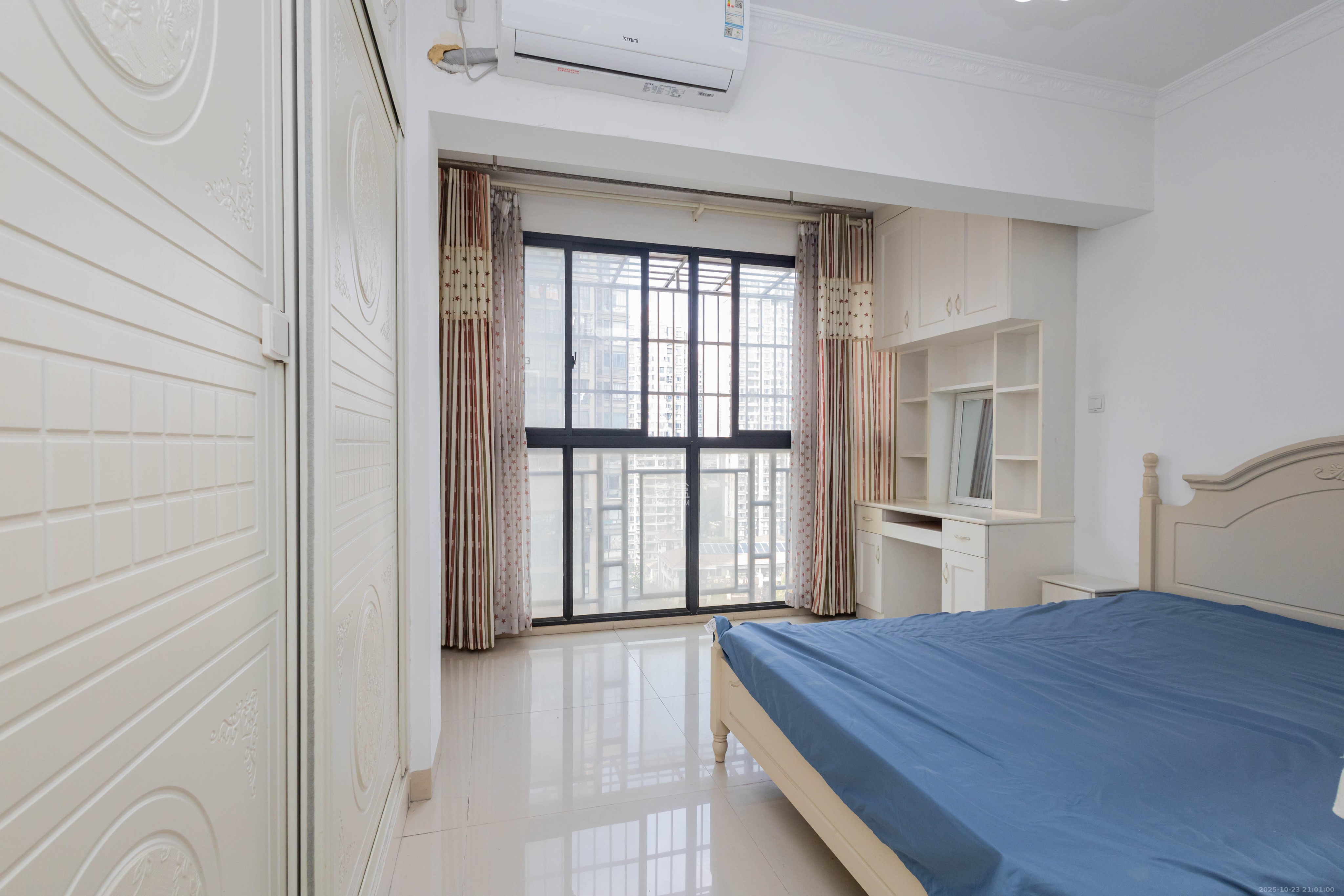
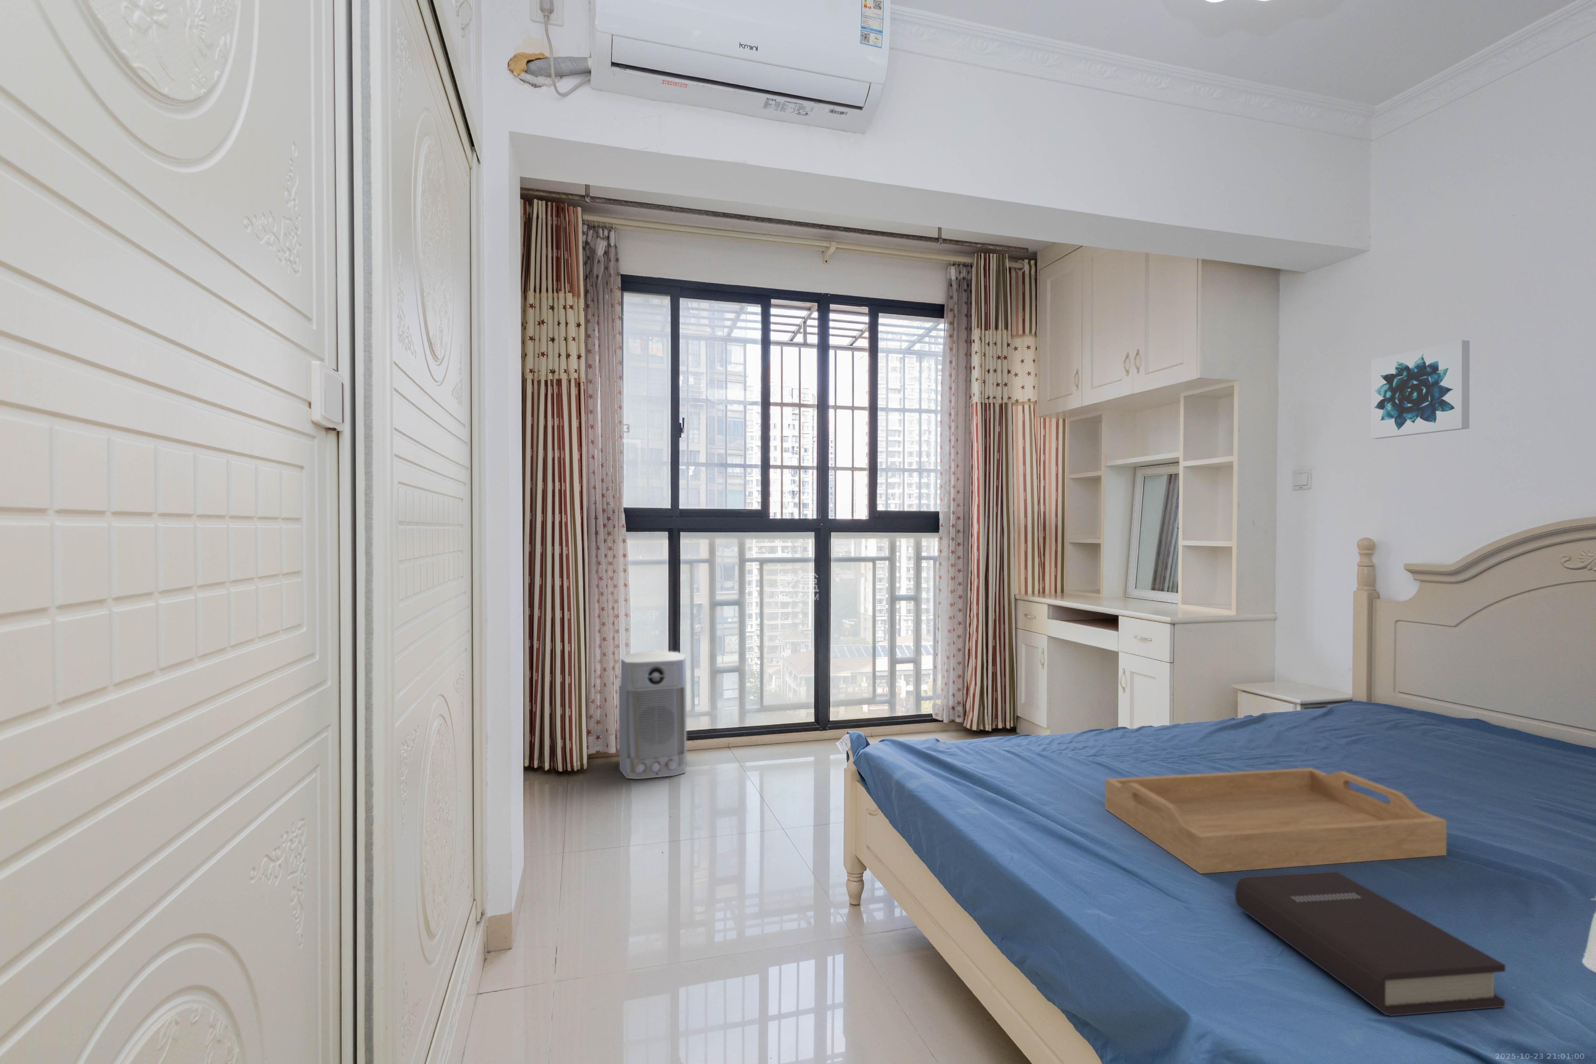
+ book [1234,870,1506,1016]
+ serving tray [1104,767,1446,874]
+ wall art [1370,340,1470,439]
+ air purifier [619,651,686,779]
